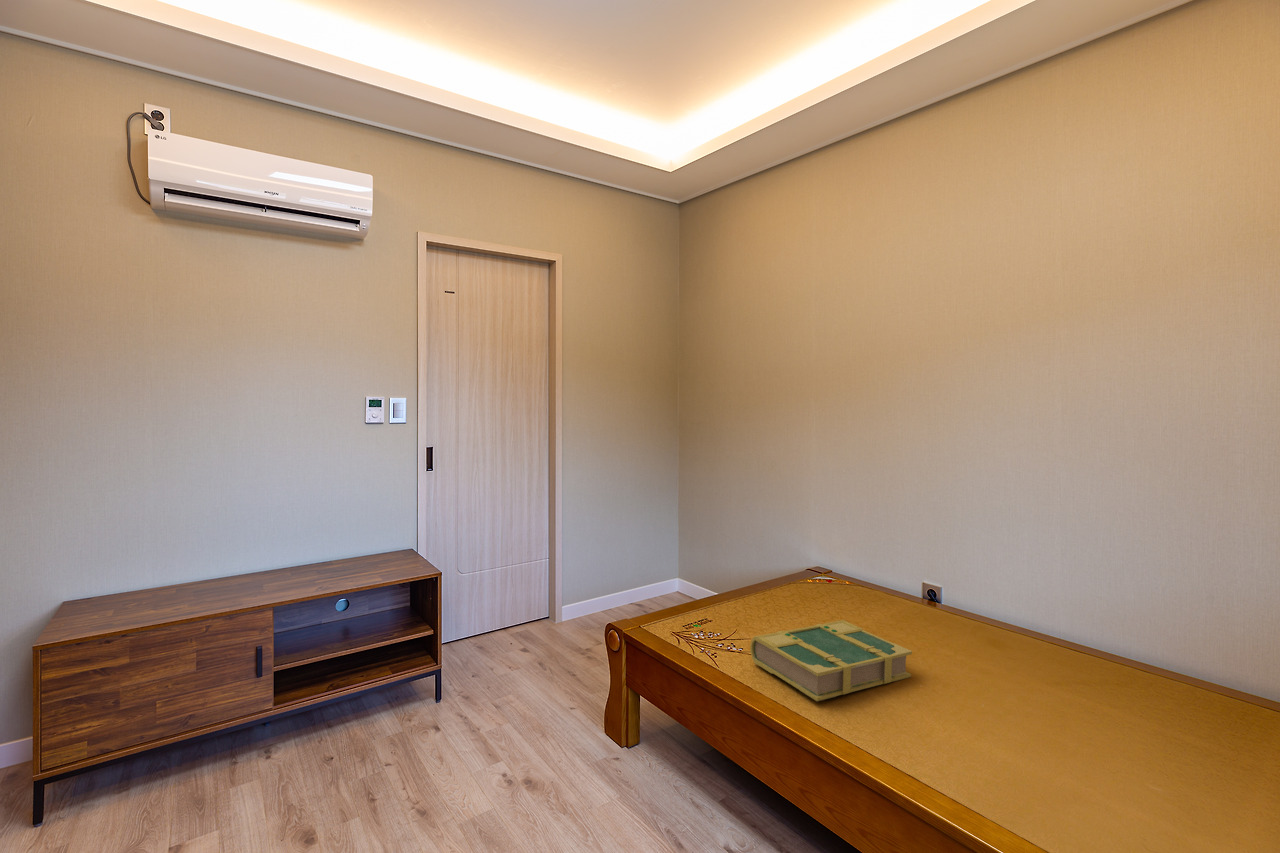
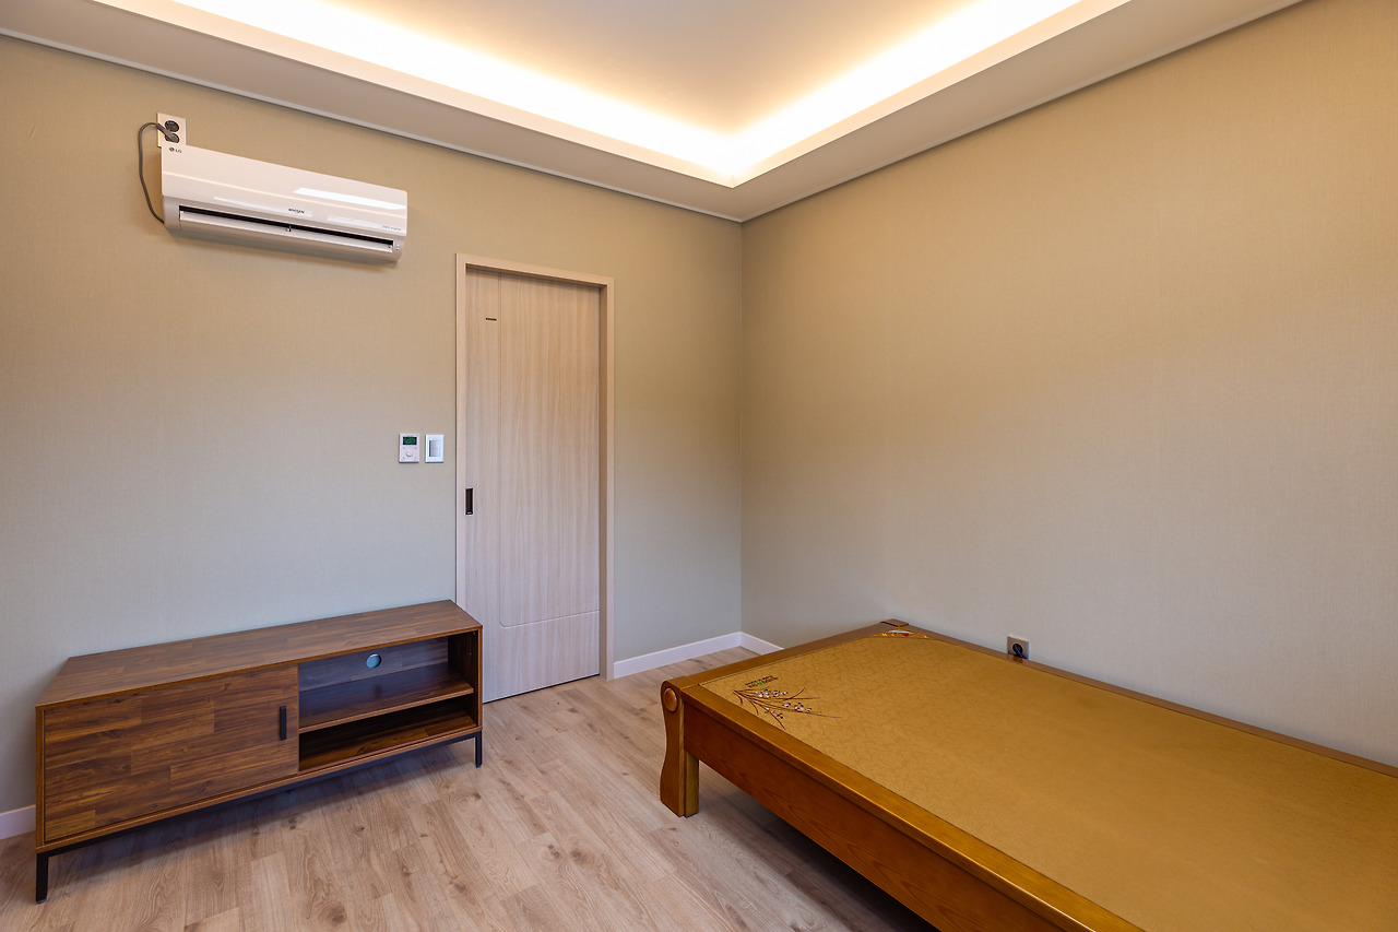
- book [749,619,913,702]
